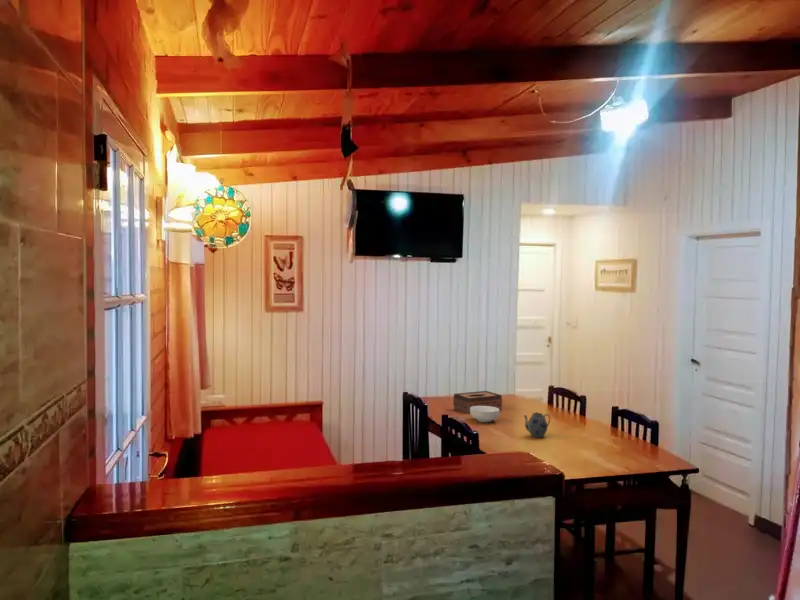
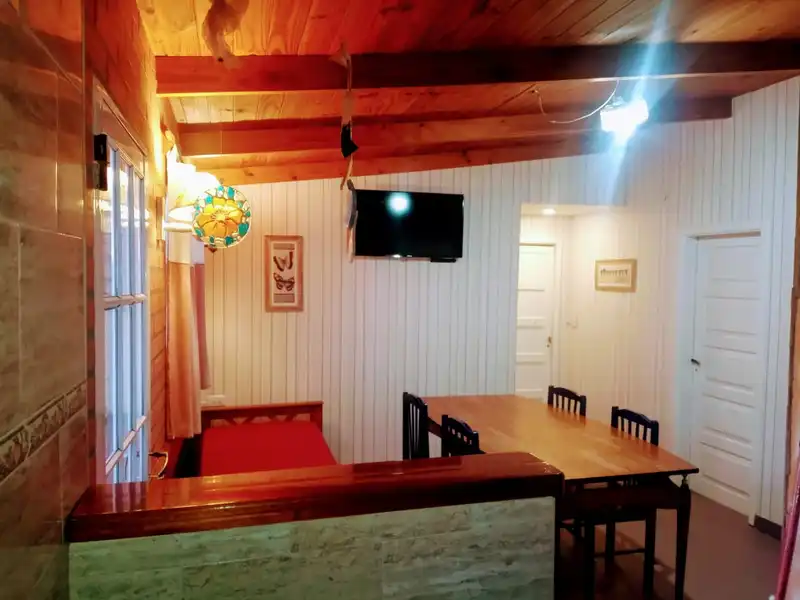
- tissue box [452,390,503,415]
- cereal bowl [470,406,501,423]
- teapot [523,411,551,439]
